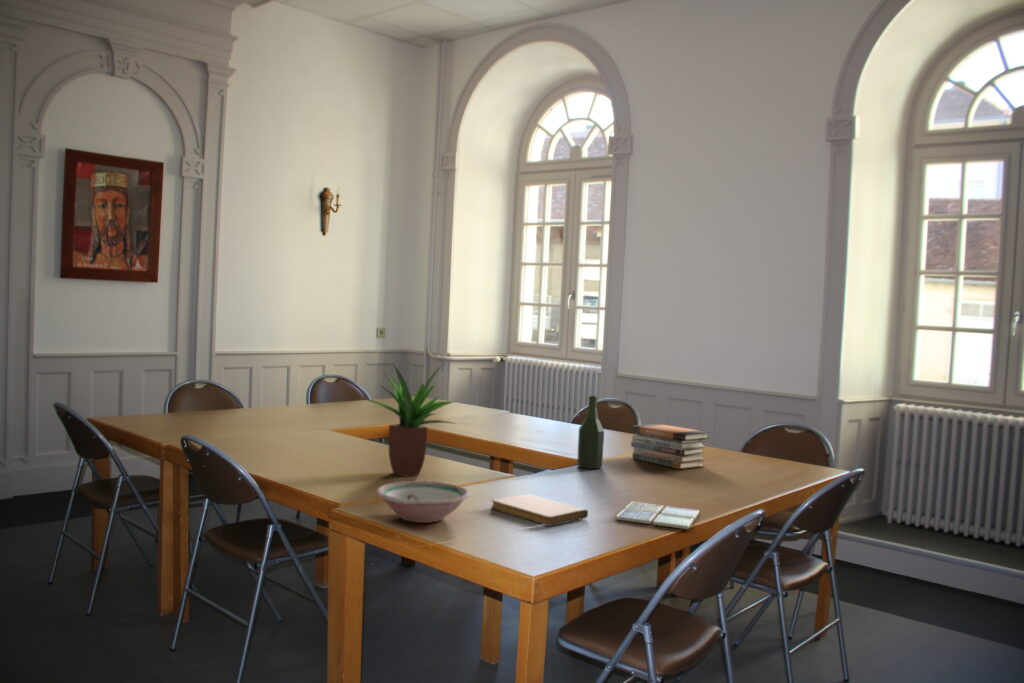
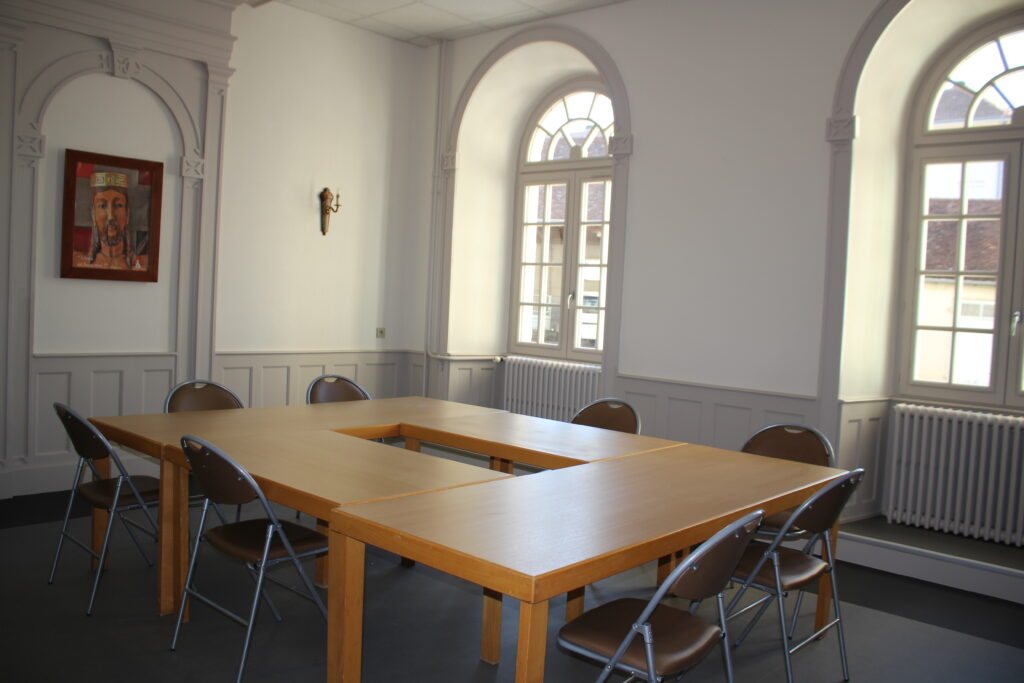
- drink coaster [615,501,700,530]
- bowl [375,480,471,524]
- book stack [630,423,711,470]
- potted plant [364,364,458,478]
- bottle [576,395,605,470]
- notebook [490,493,589,527]
